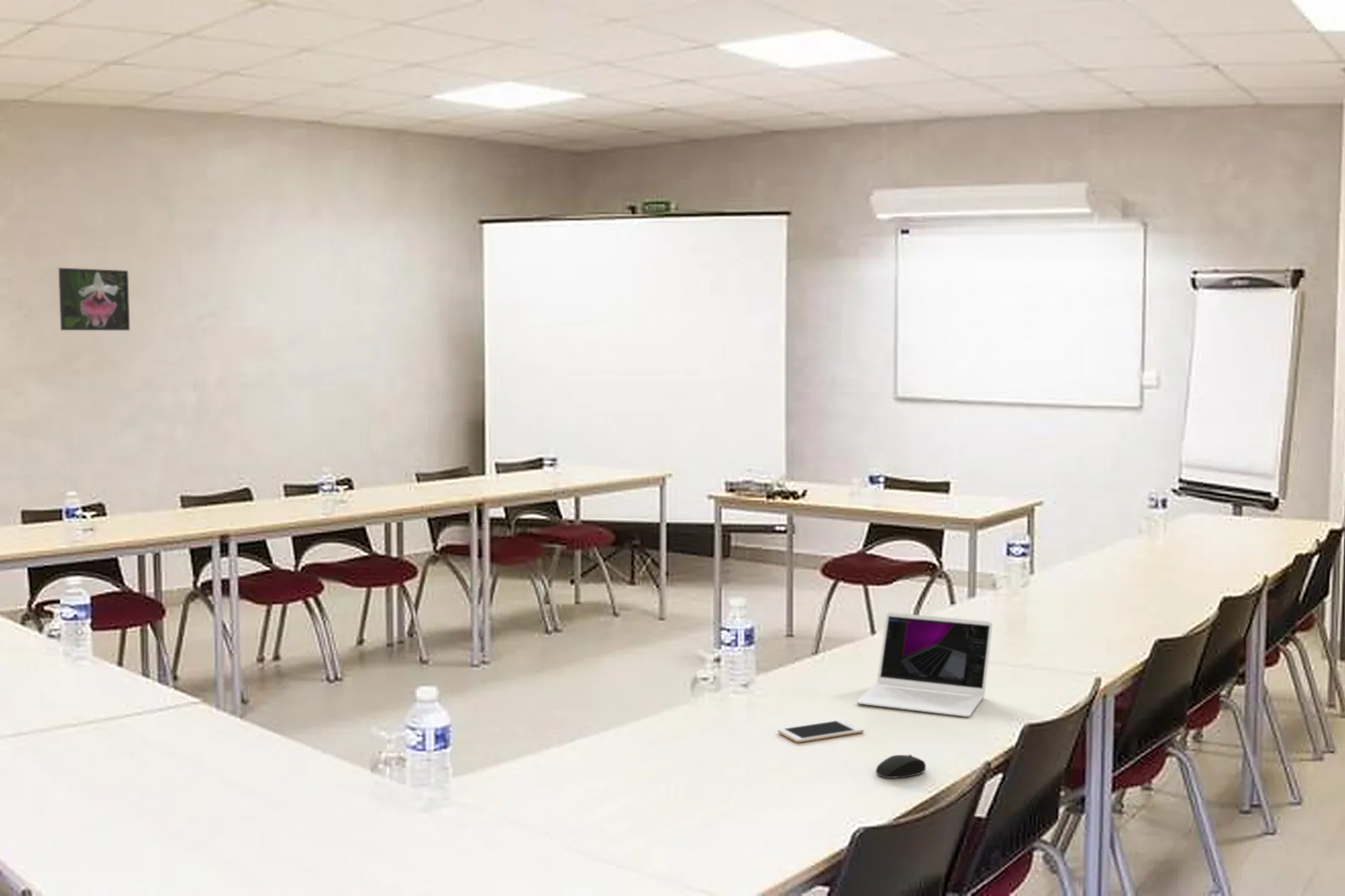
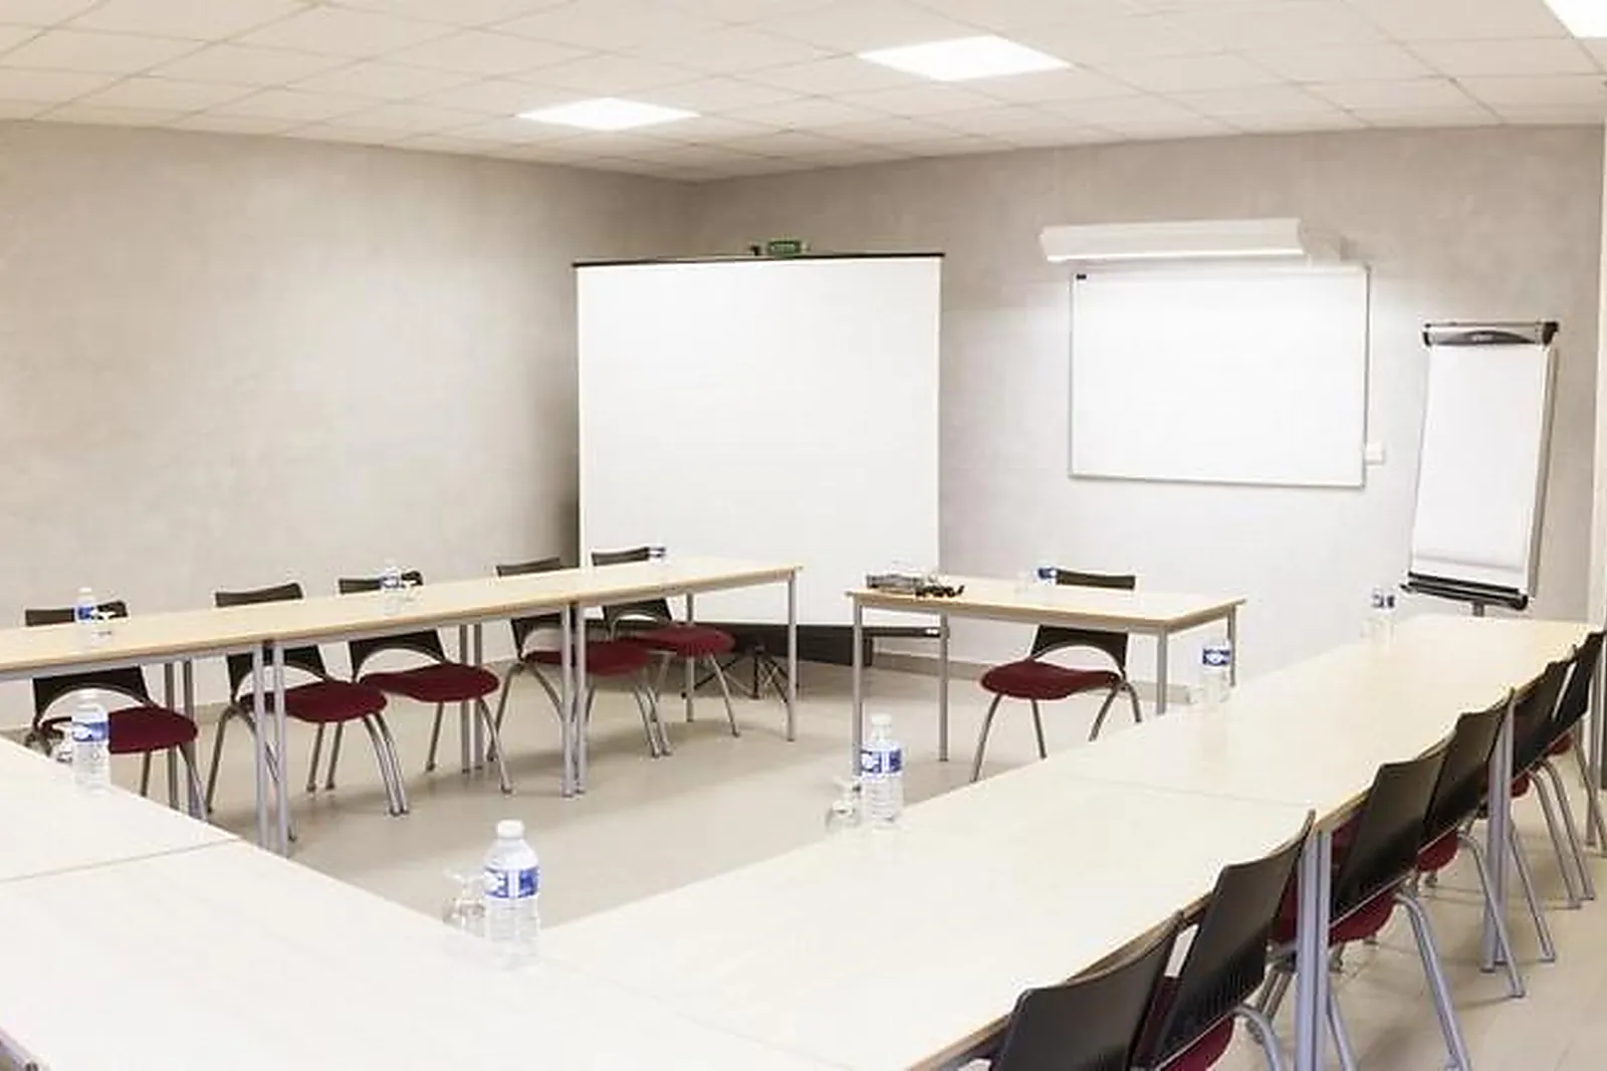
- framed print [58,267,130,331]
- mouse [875,754,926,779]
- cell phone [777,719,865,743]
- laptop [856,612,994,718]
